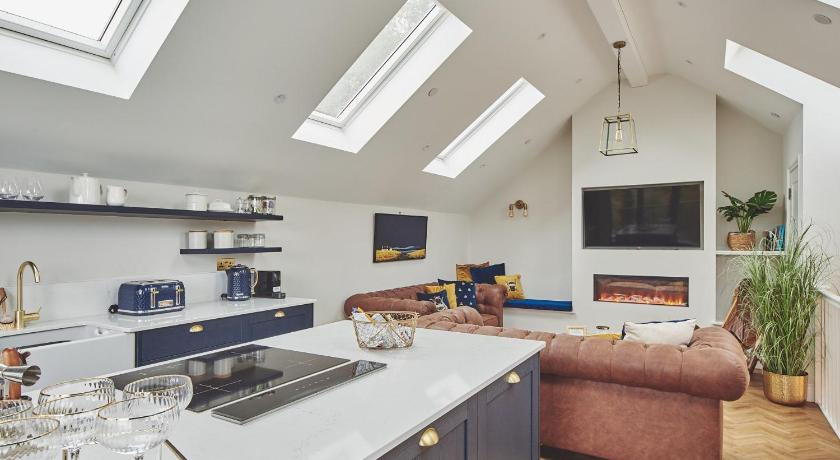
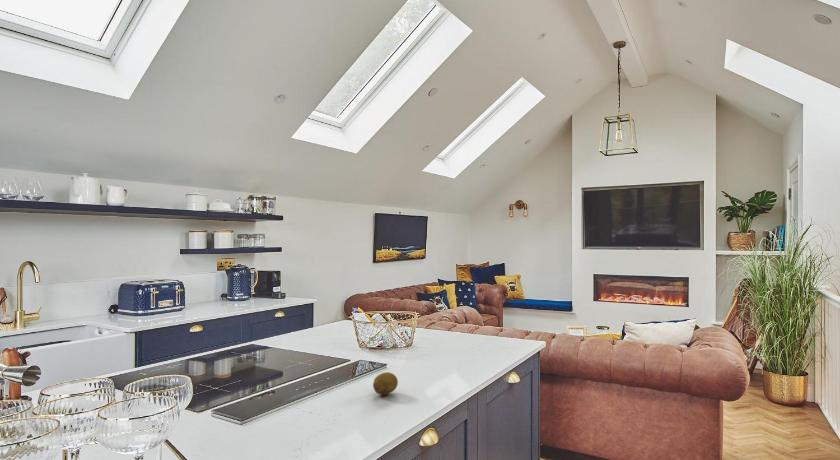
+ fruit [372,371,399,396]
